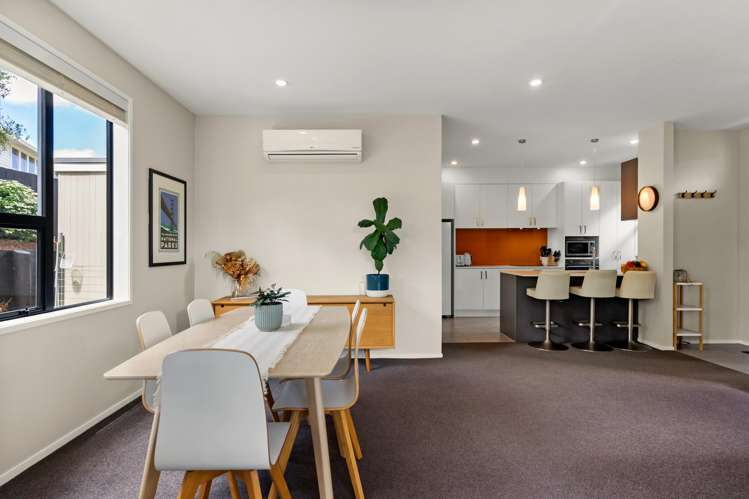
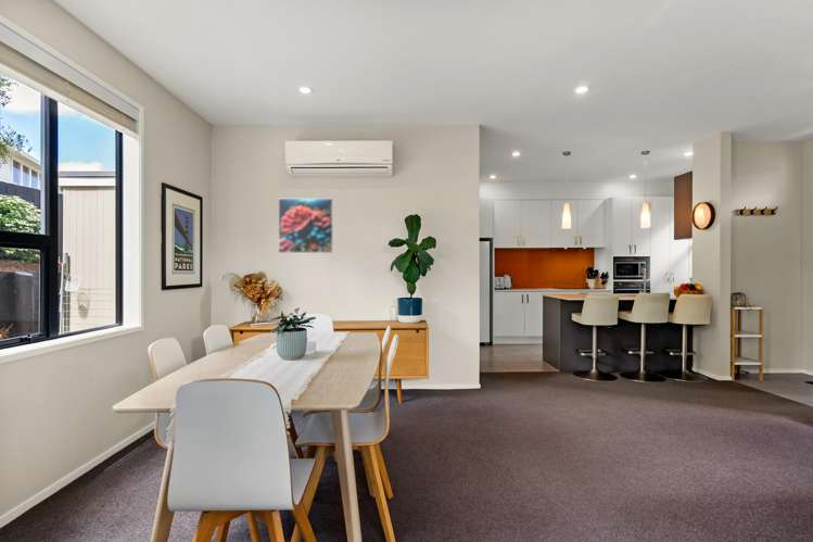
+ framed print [277,198,334,254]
